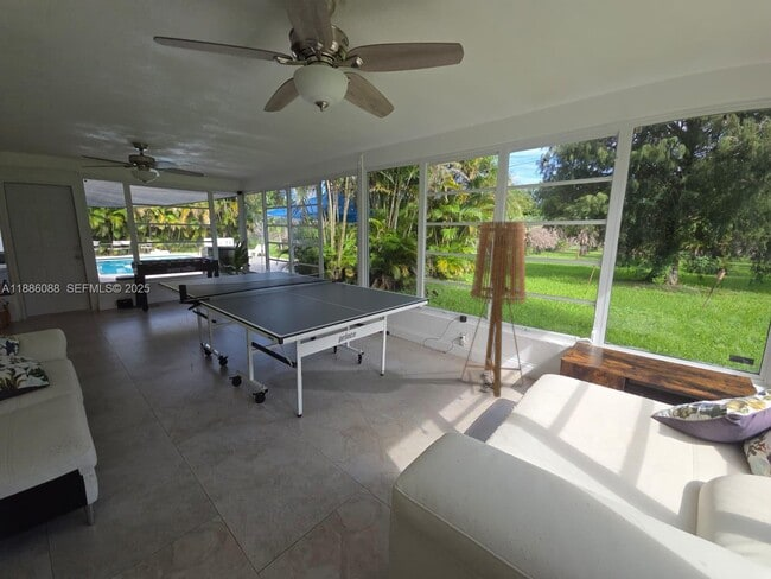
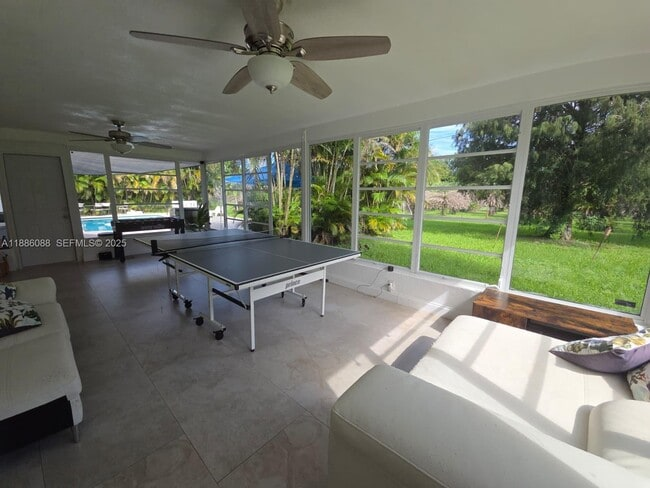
- floor lamp [460,219,528,399]
